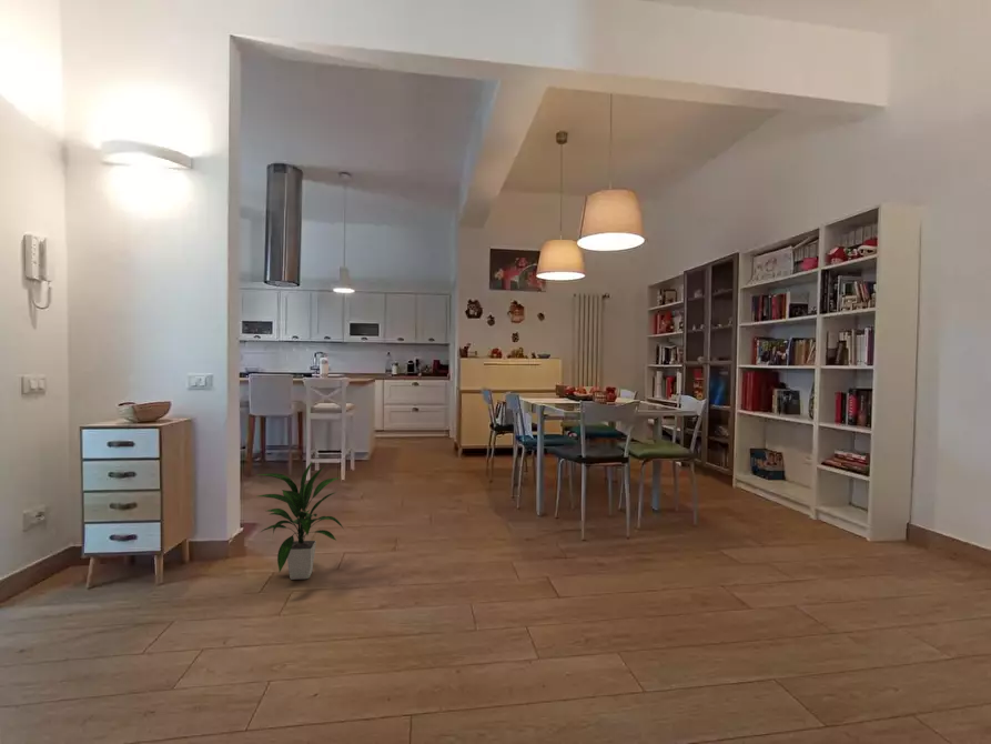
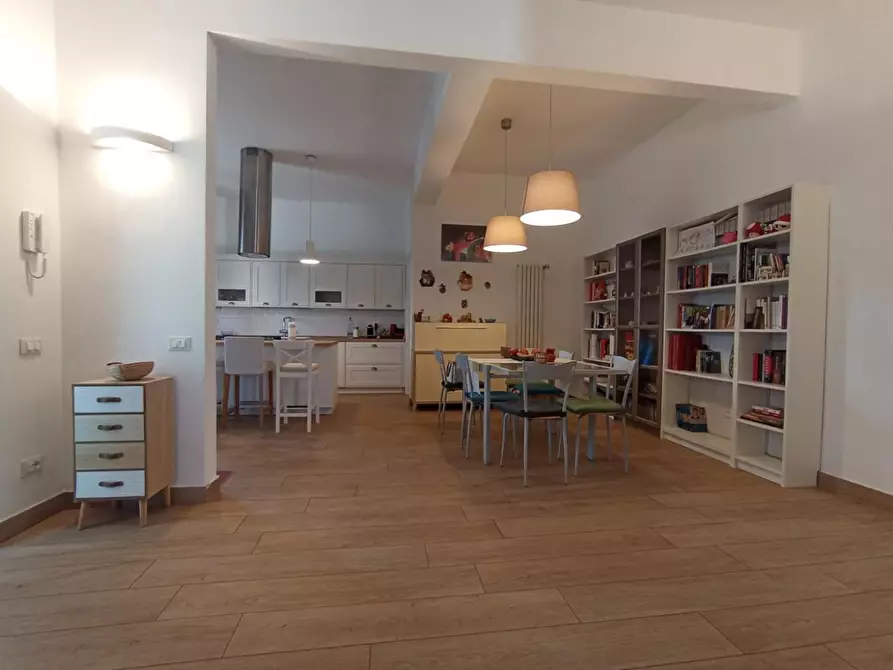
- indoor plant [257,461,346,581]
